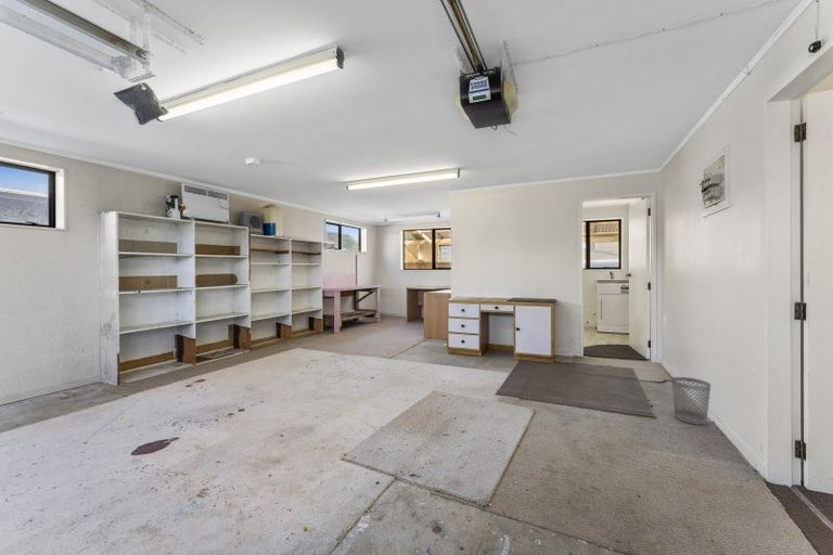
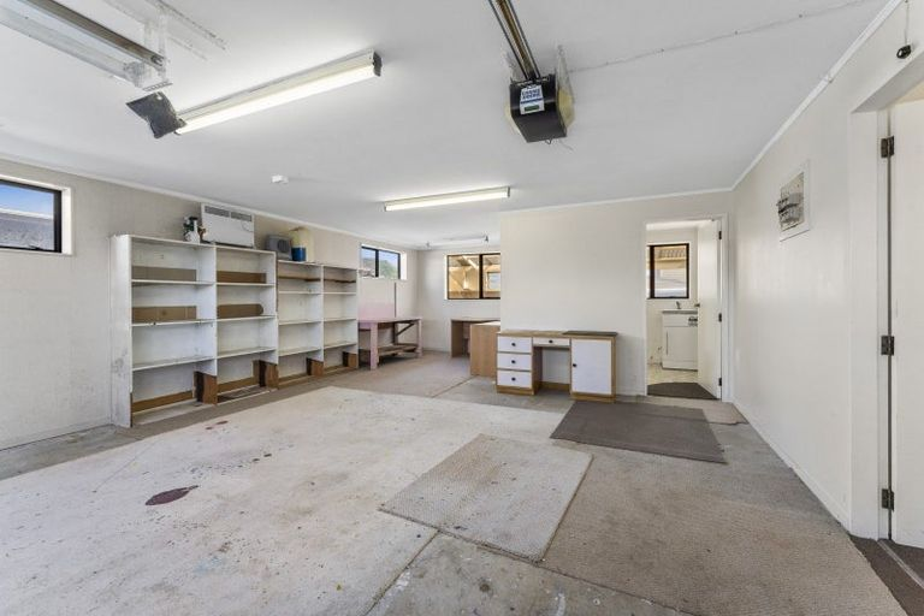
- wastebasket [670,376,712,425]
